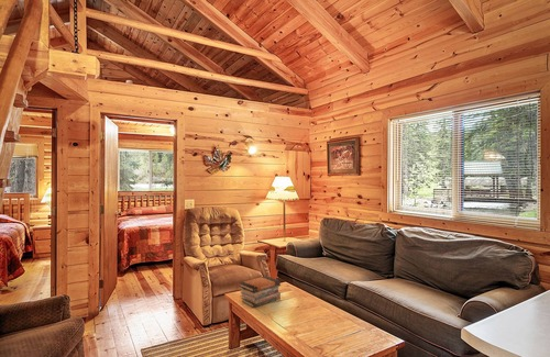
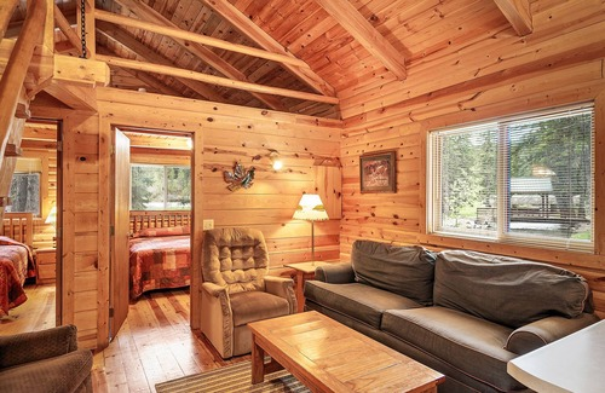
- book stack [238,275,282,309]
